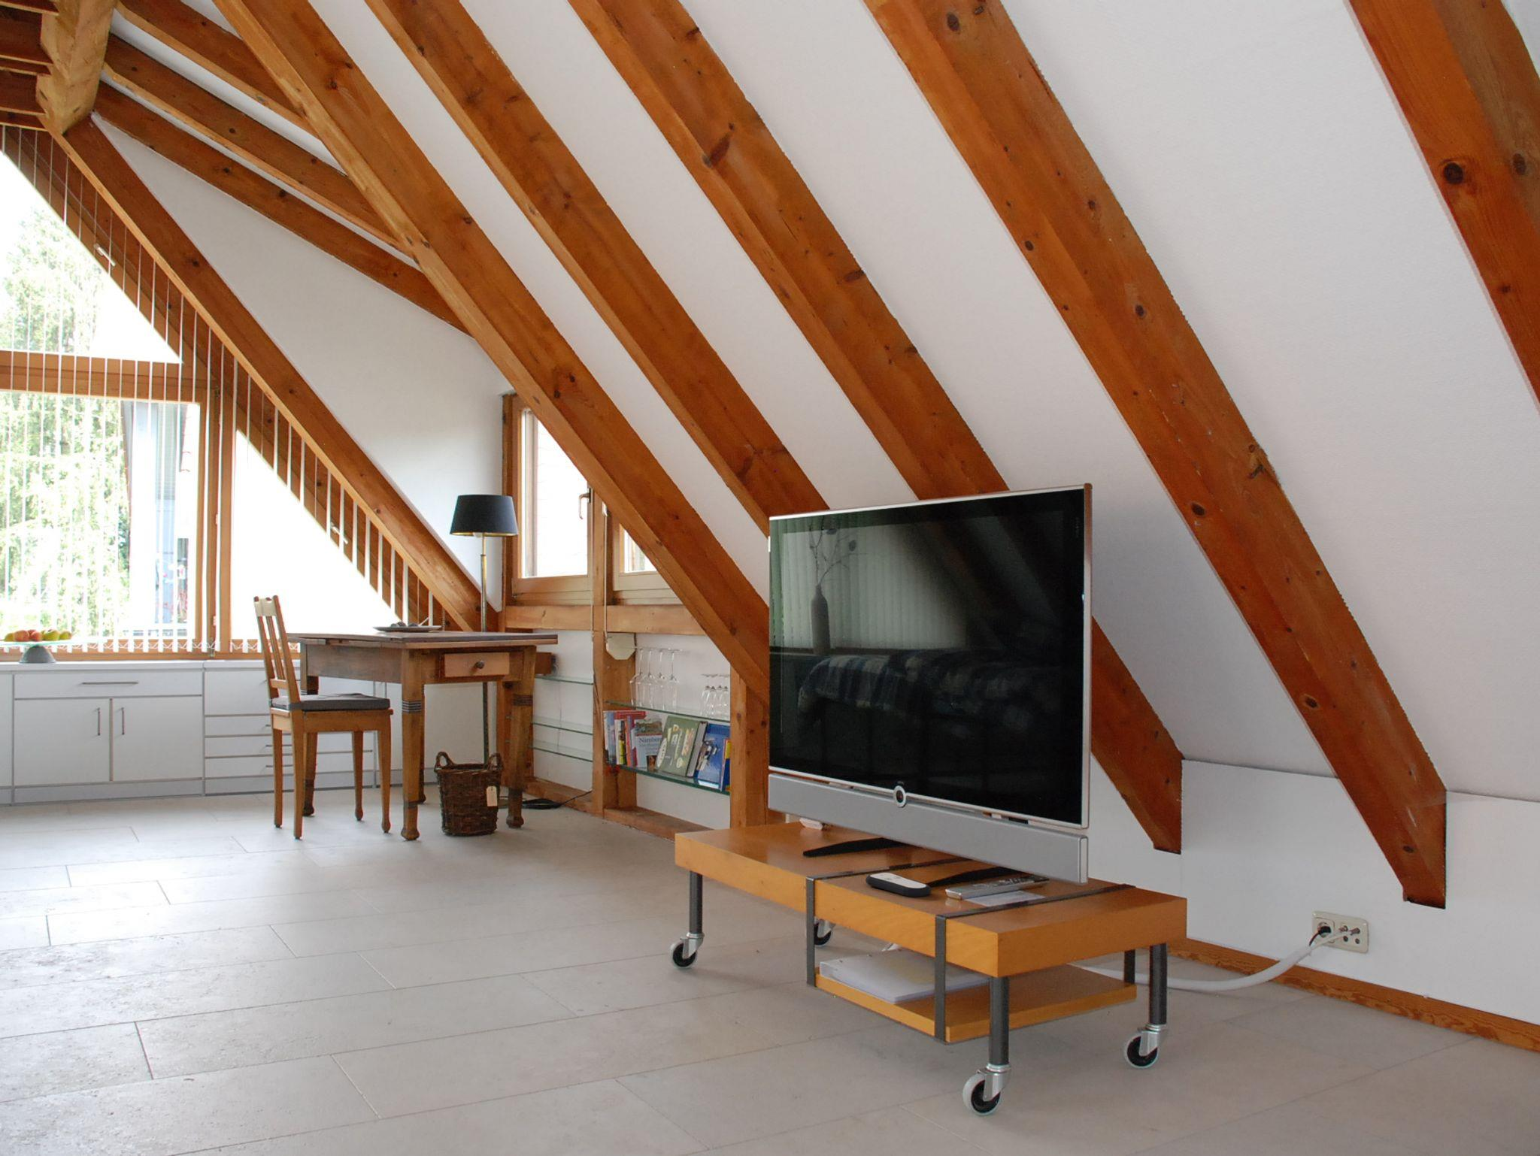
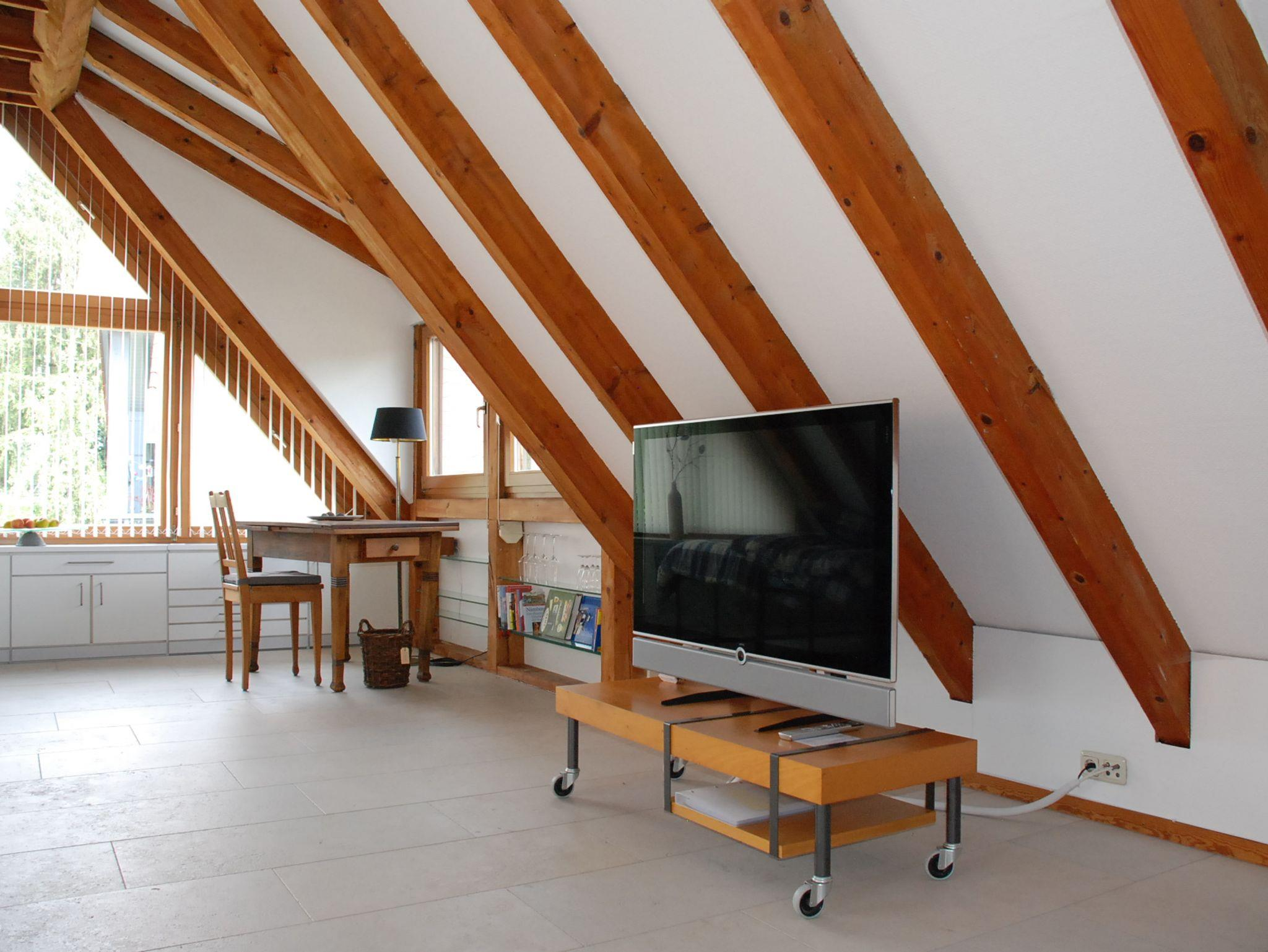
- remote control [865,872,932,899]
